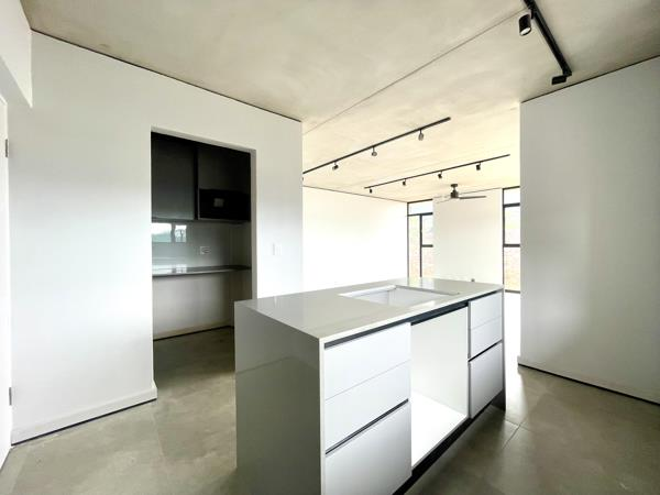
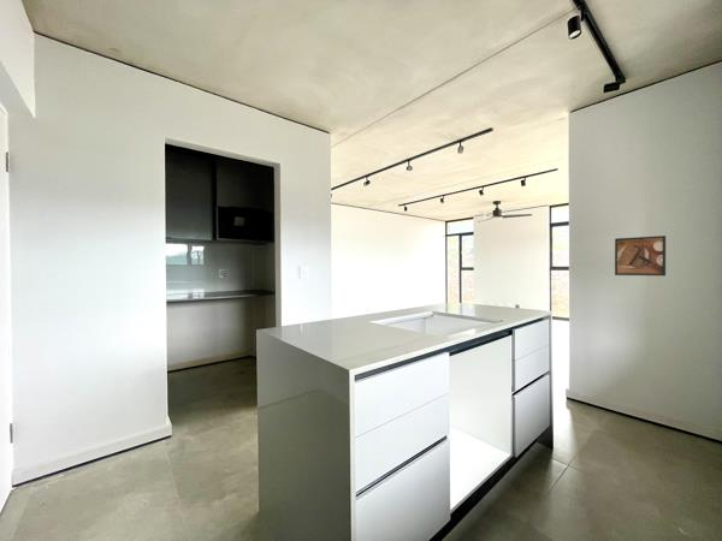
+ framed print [614,234,667,277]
